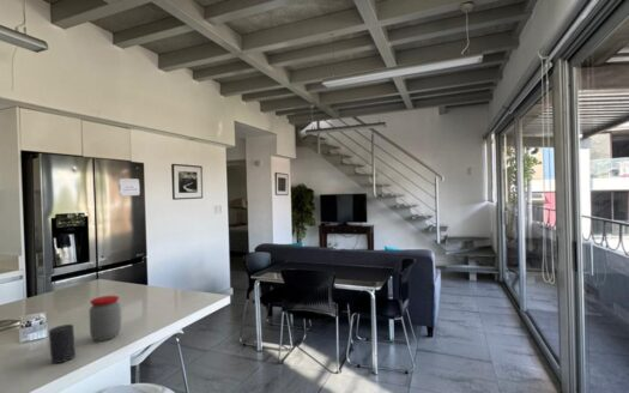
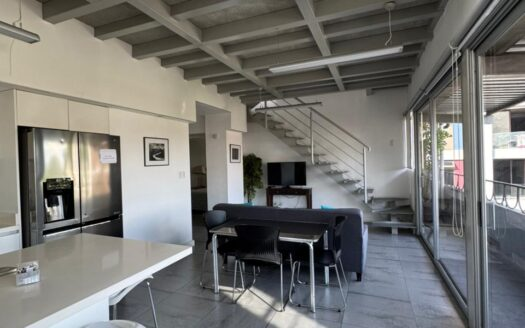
- cup [48,324,77,364]
- jar [89,295,122,341]
